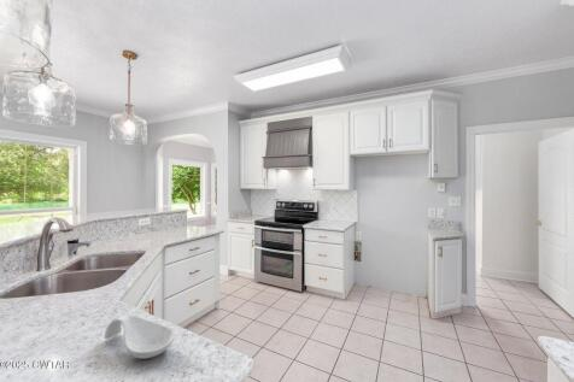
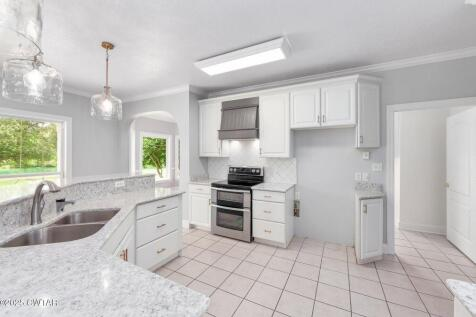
- spoon rest [104,313,176,360]
